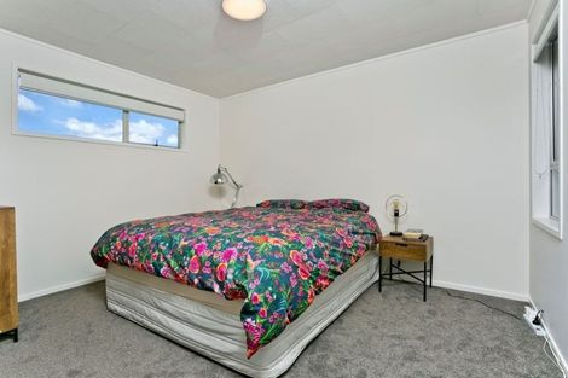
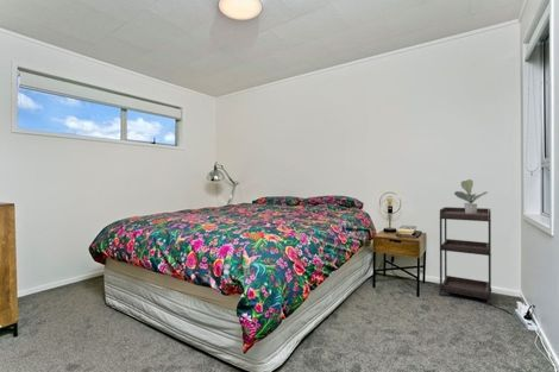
+ shelving unit [438,206,494,305]
+ potted plant [453,178,488,214]
